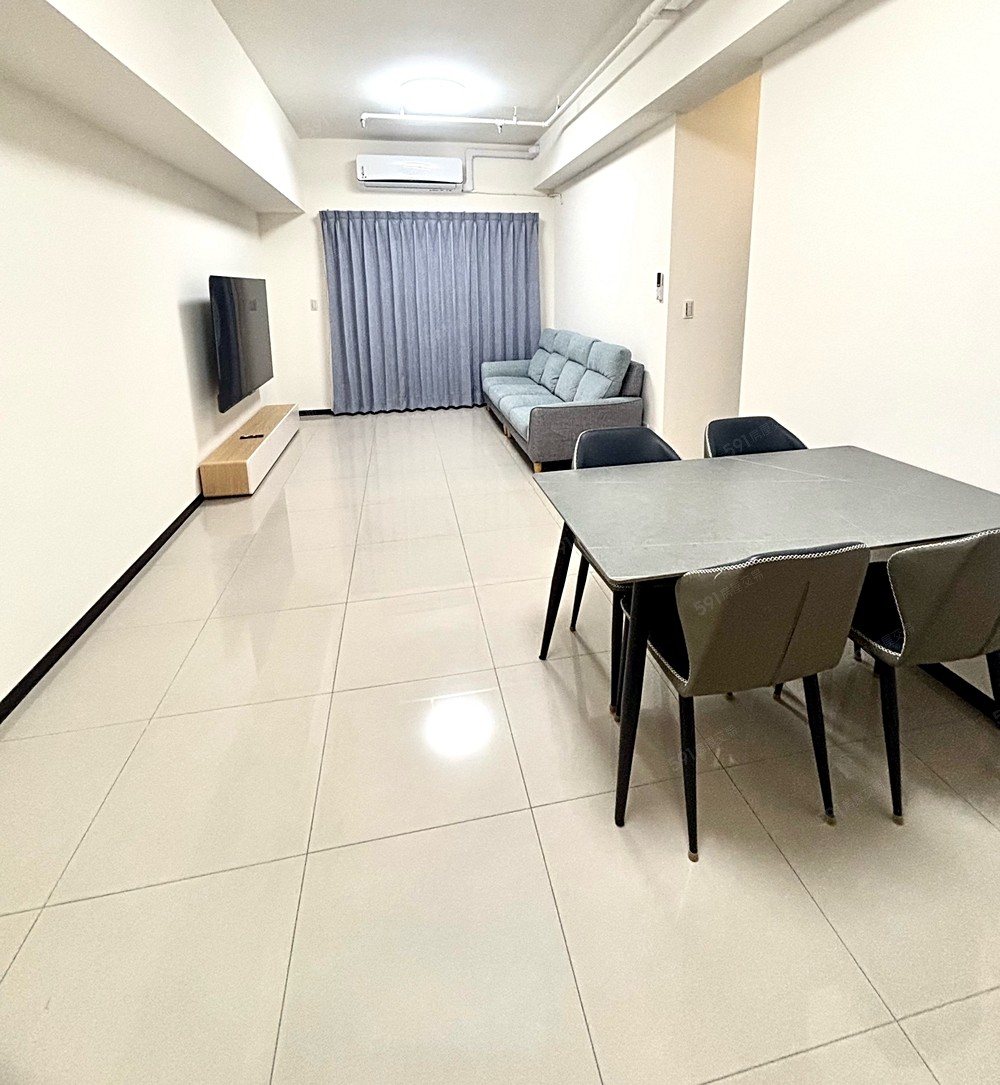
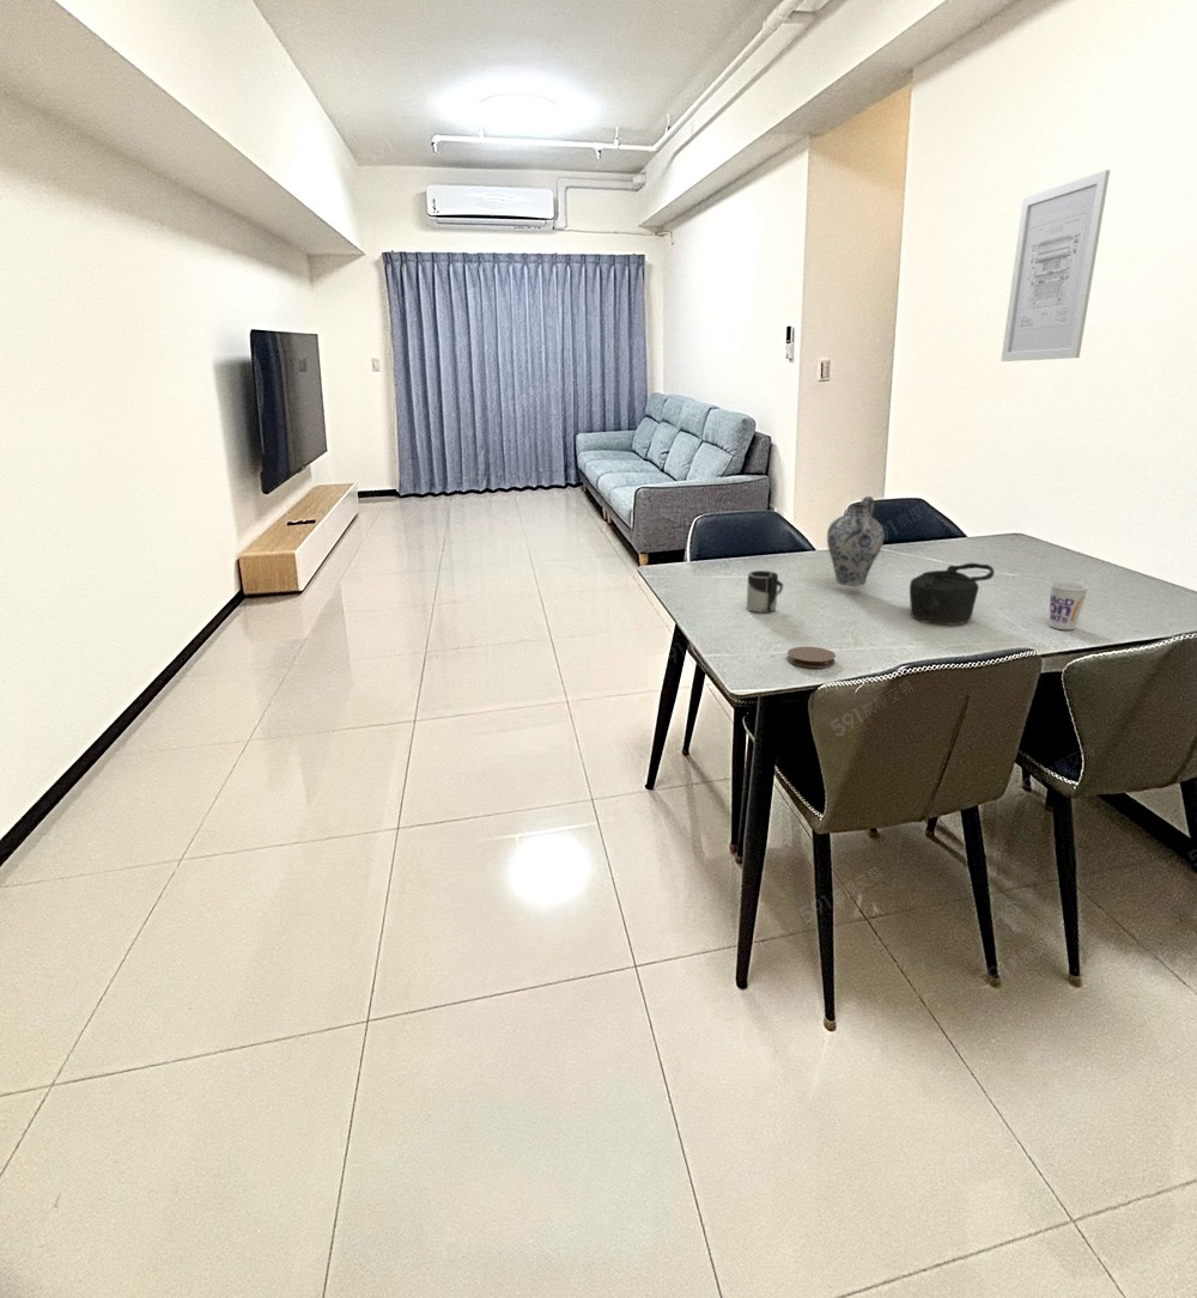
+ coaster [786,646,837,669]
+ cup [1049,580,1090,630]
+ wall art [1001,169,1111,362]
+ teapot [909,562,996,626]
+ cup [746,569,784,614]
+ ceramic jug [826,495,886,587]
